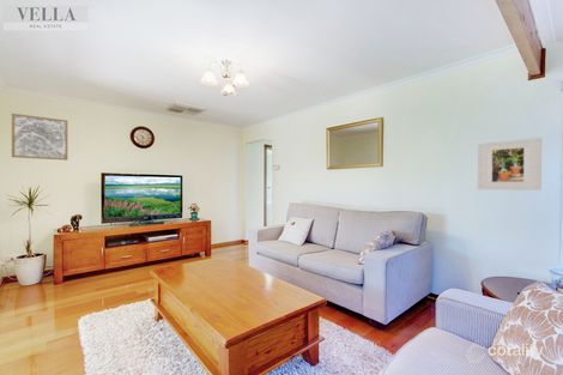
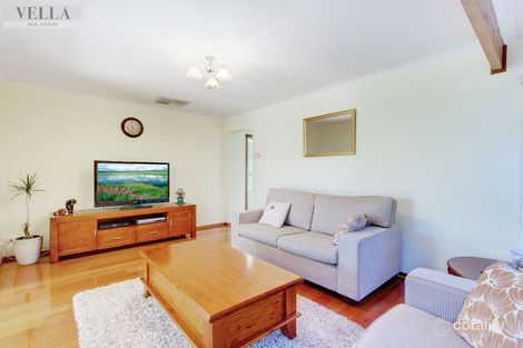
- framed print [477,137,543,192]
- wall art [11,113,68,162]
